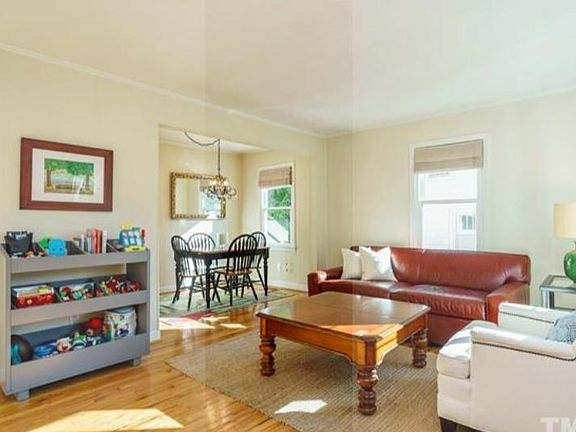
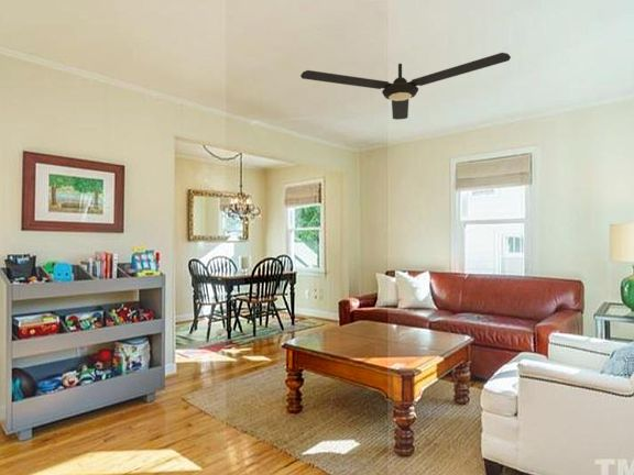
+ ceiling fan [299,52,512,121]
